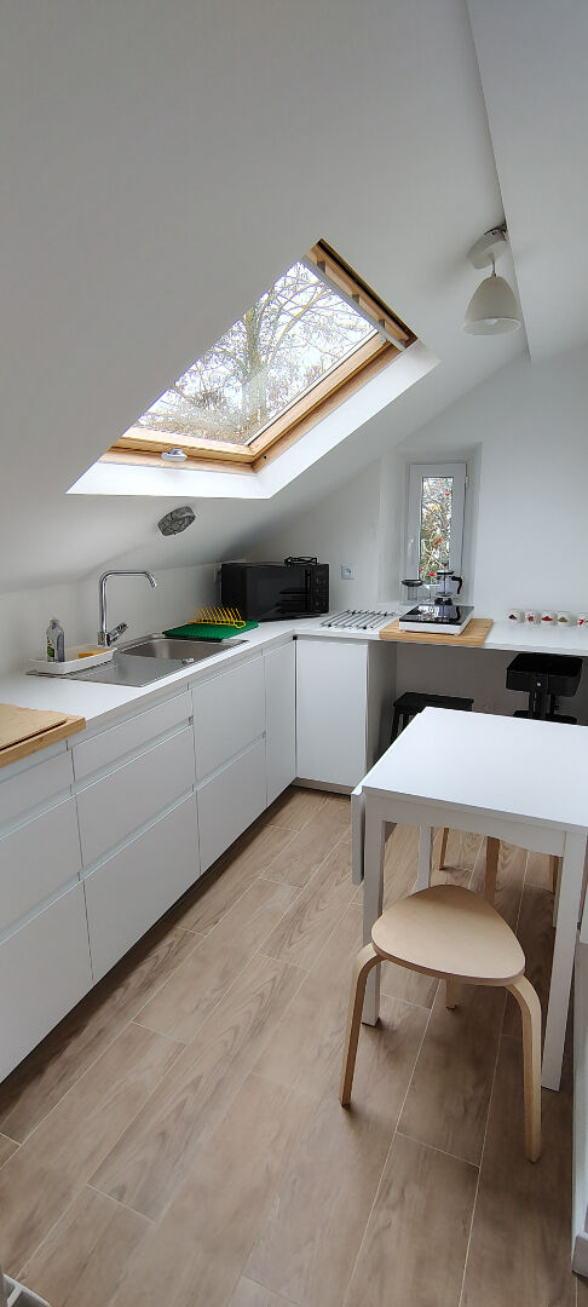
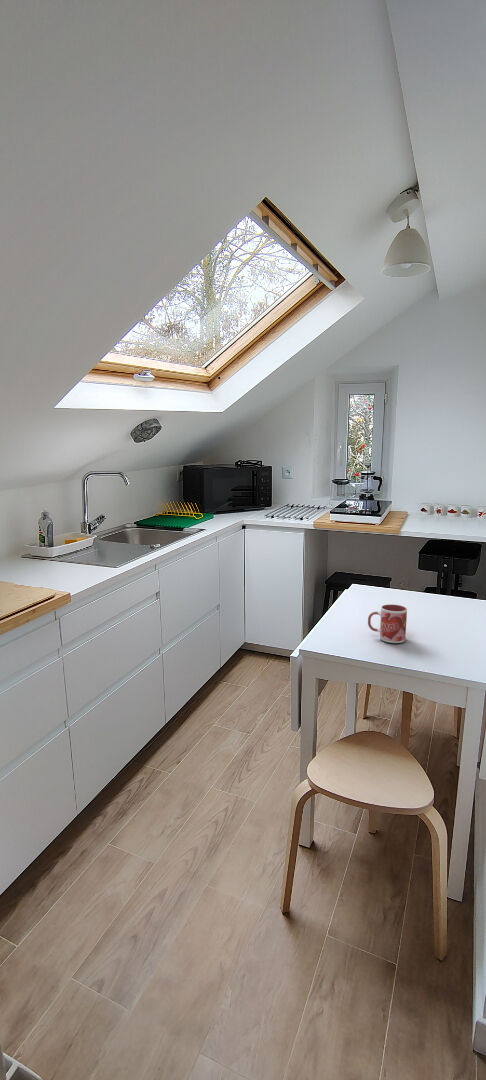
+ mug [367,603,408,644]
